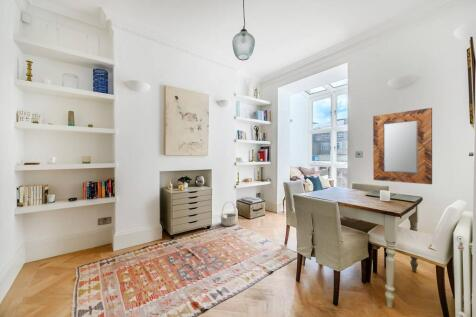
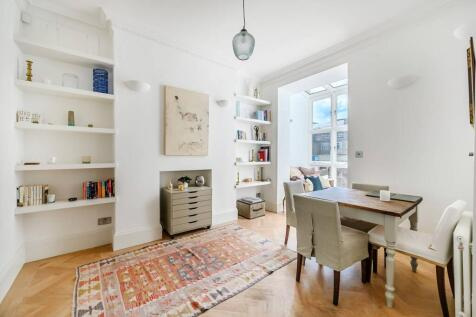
- home mirror [372,107,433,185]
- basket [219,200,238,227]
